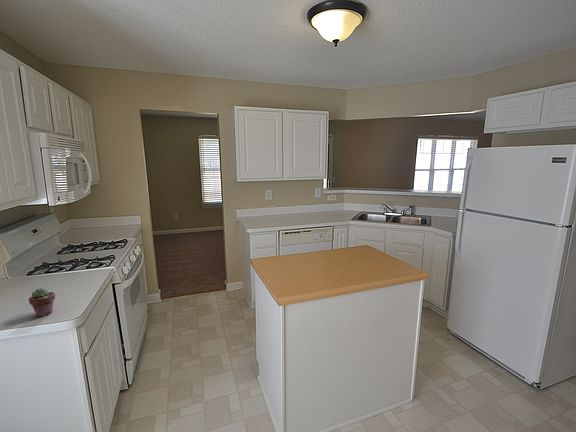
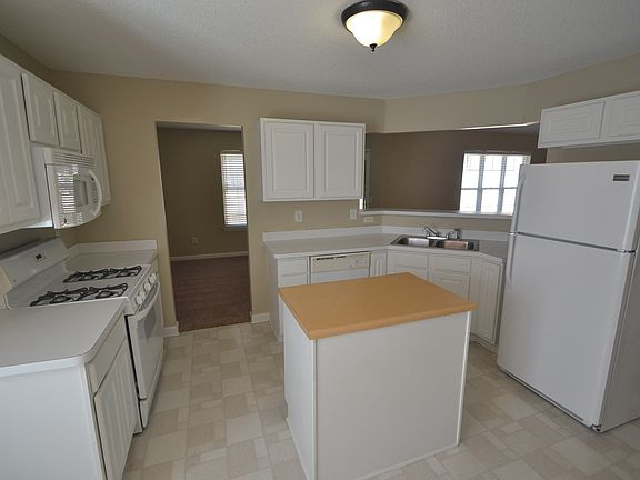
- potted succulent [28,287,56,317]
